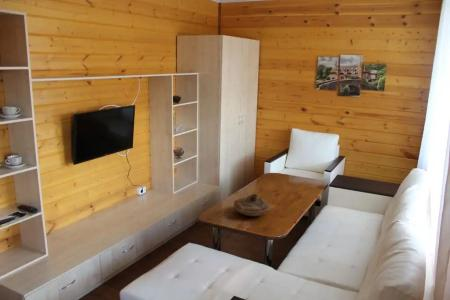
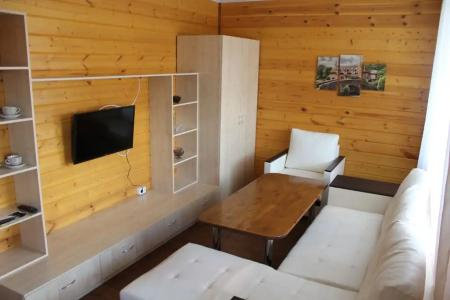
- decorative bowl [232,192,272,217]
